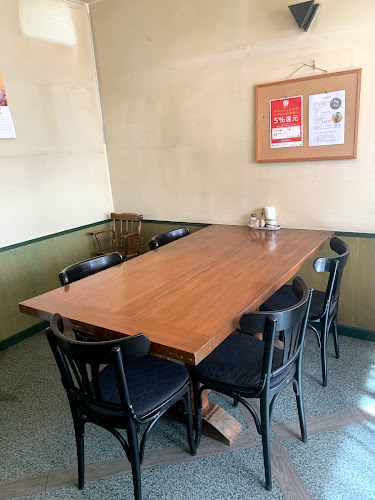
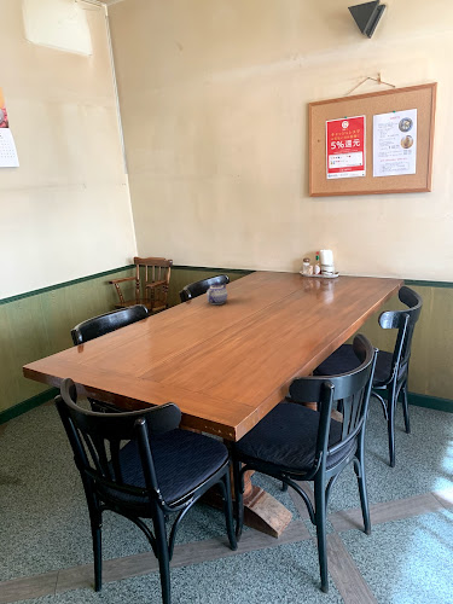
+ teapot [205,281,228,306]
